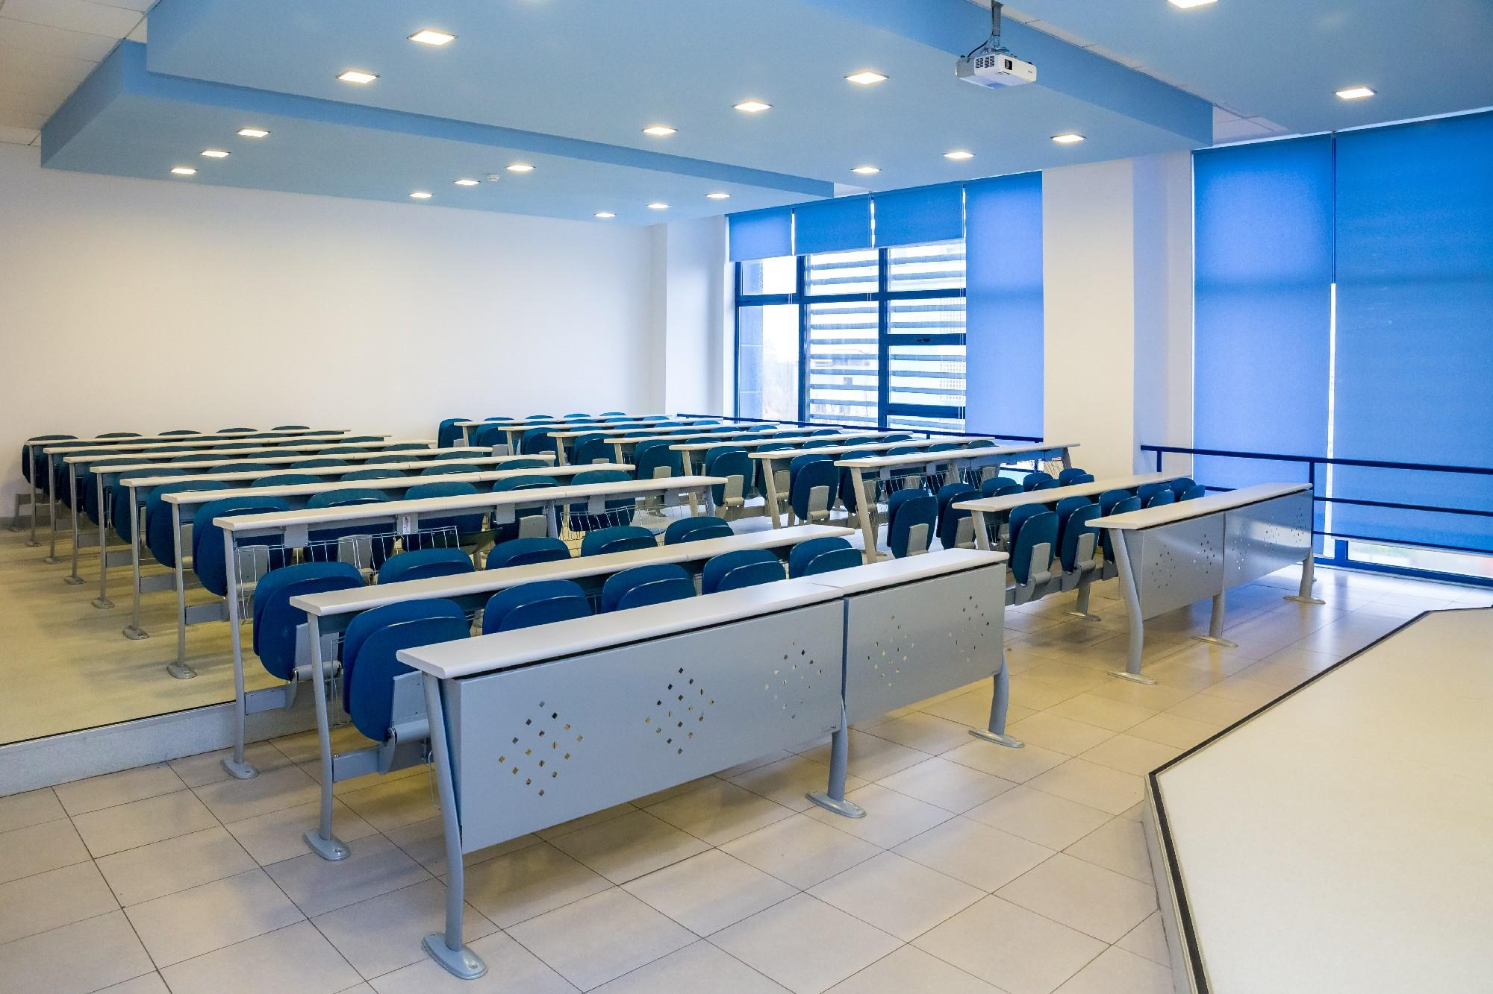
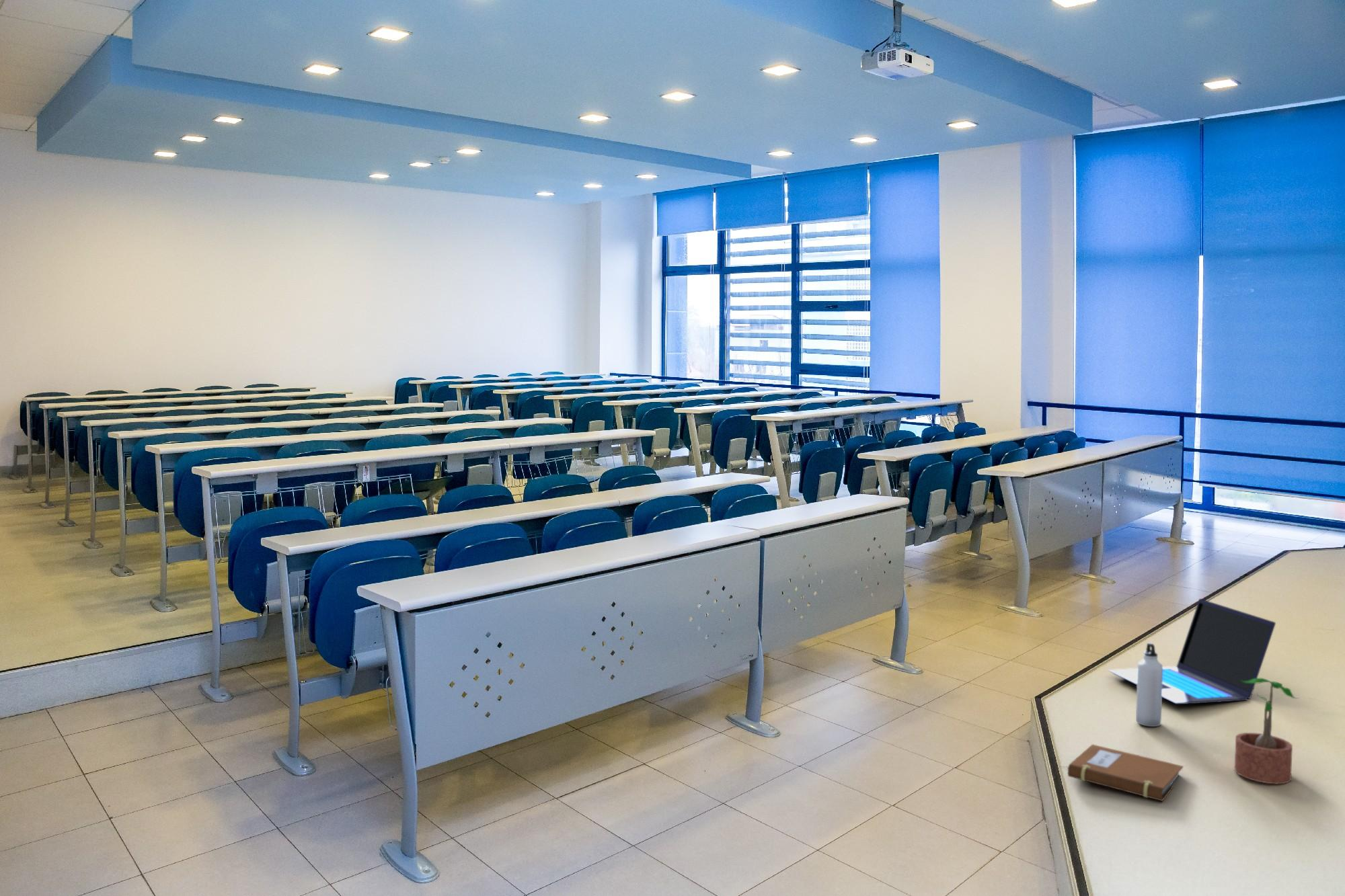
+ potted plant [1234,677,1300,785]
+ water bottle [1135,642,1163,727]
+ laptop [1108,598,1276,705]
+ notebook [1065,743,1184,802]
